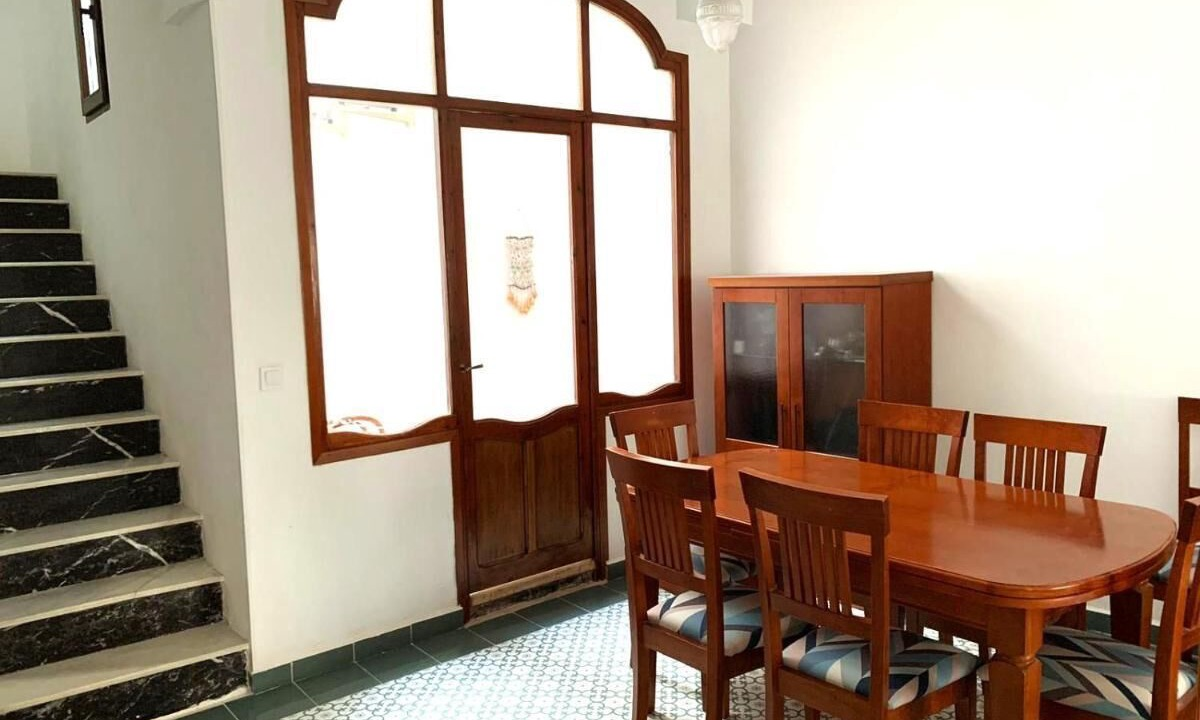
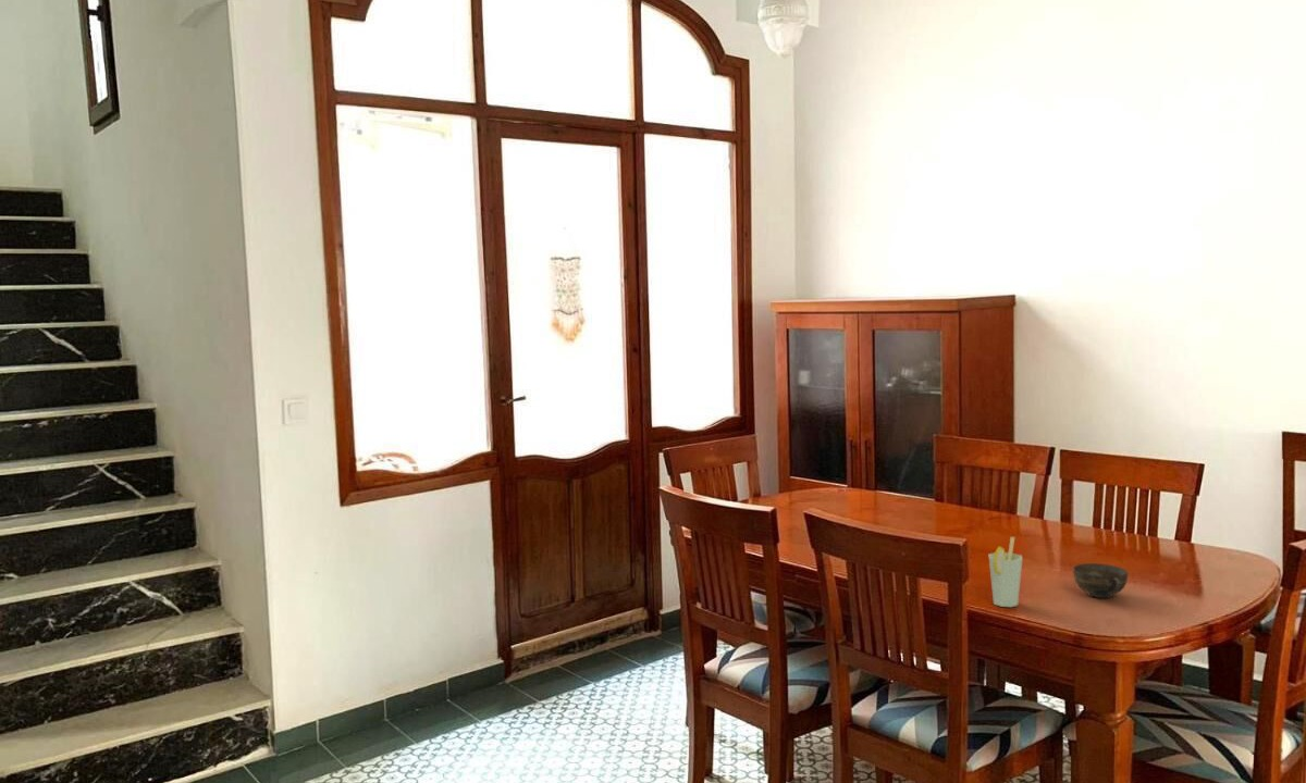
+ cup [988,536,1023,608]
+ cup [1072,562,1129,599]
